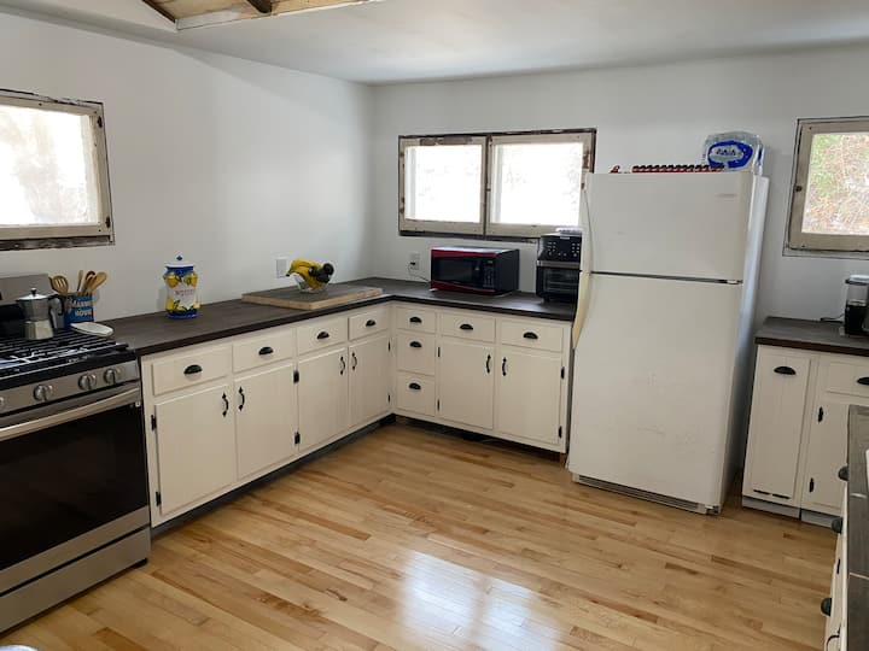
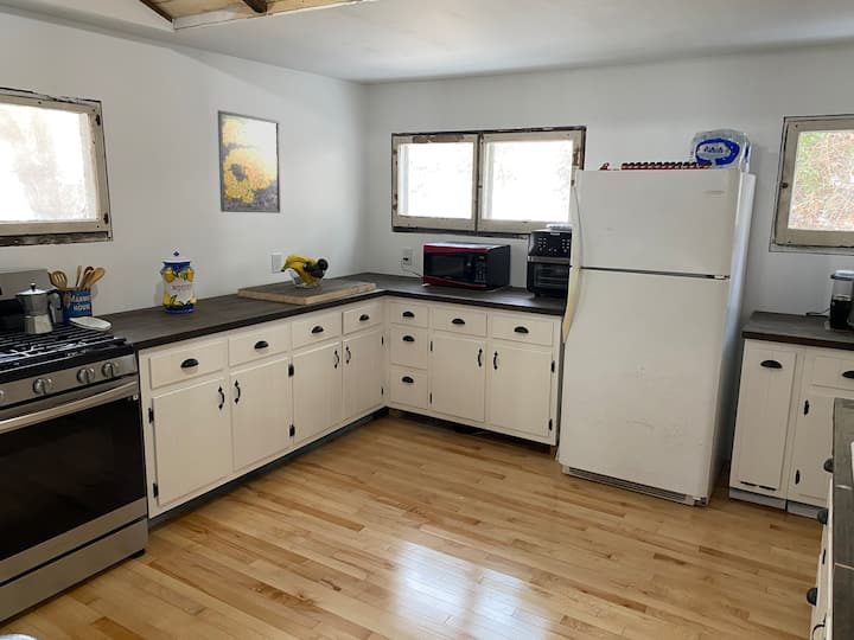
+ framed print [217,109,281,215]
